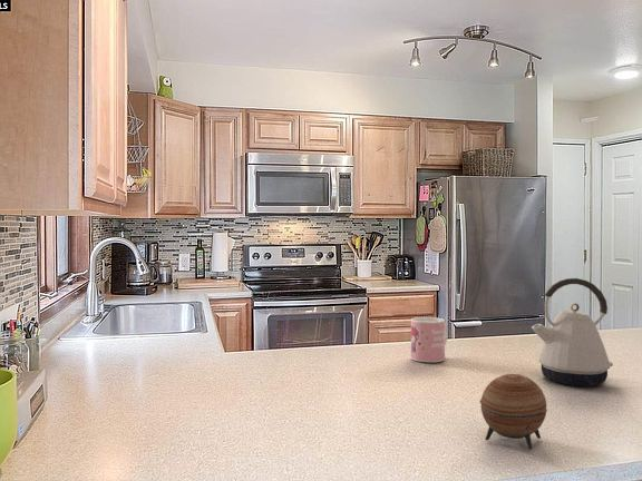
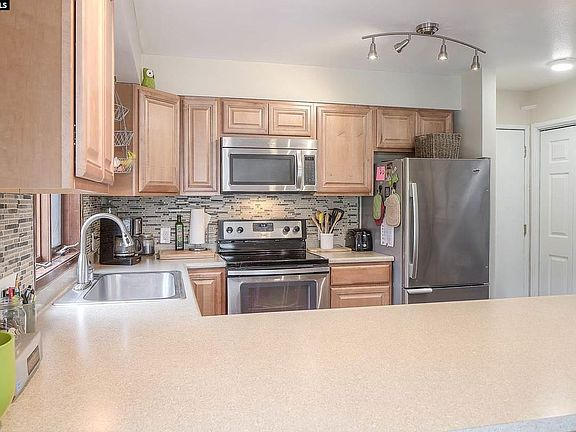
- kettle [531,277,614,387]
- mug [410,316,448,363]
- speaker [478,373,548,451]
